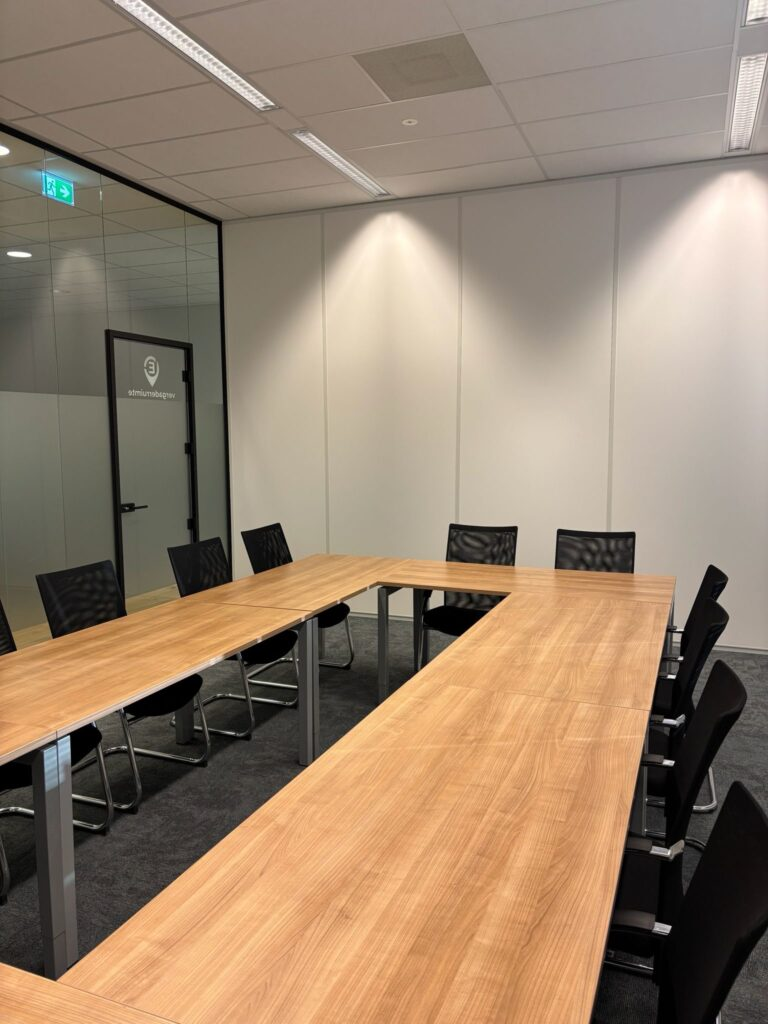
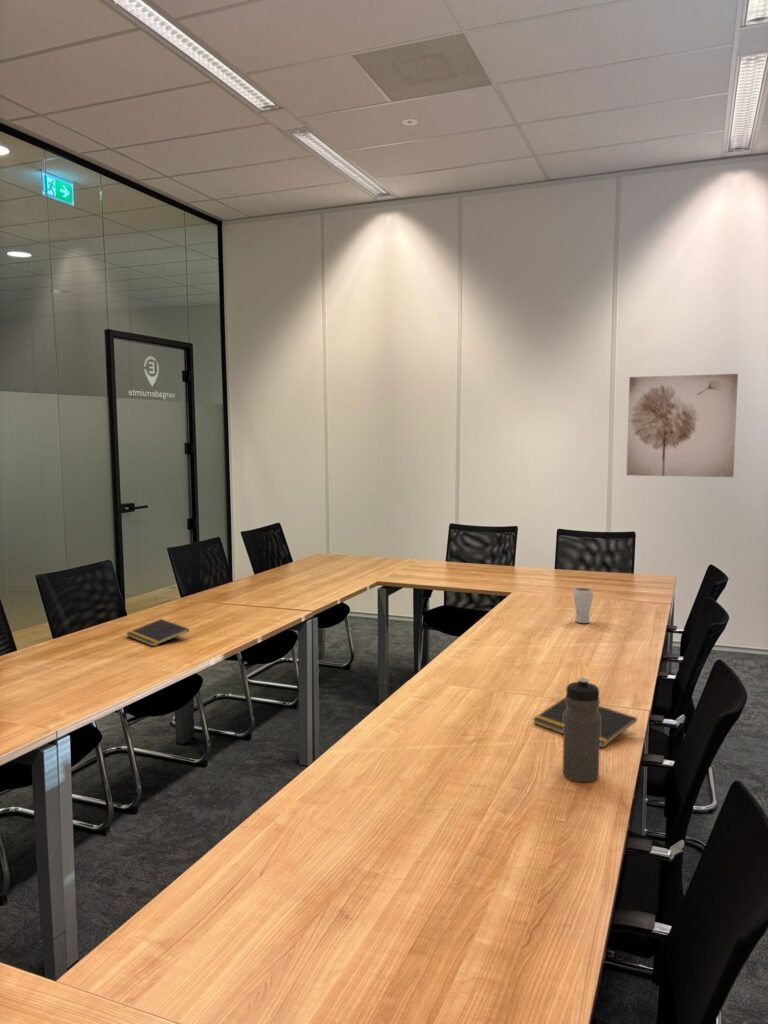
+ notepad [532,696,638,749]
+ wall art [625,373,739,478]
+ water bottle [562,677,601,783]
+ notepad [126,618,190,647]
+ drinking glass [572,587,594,624]
